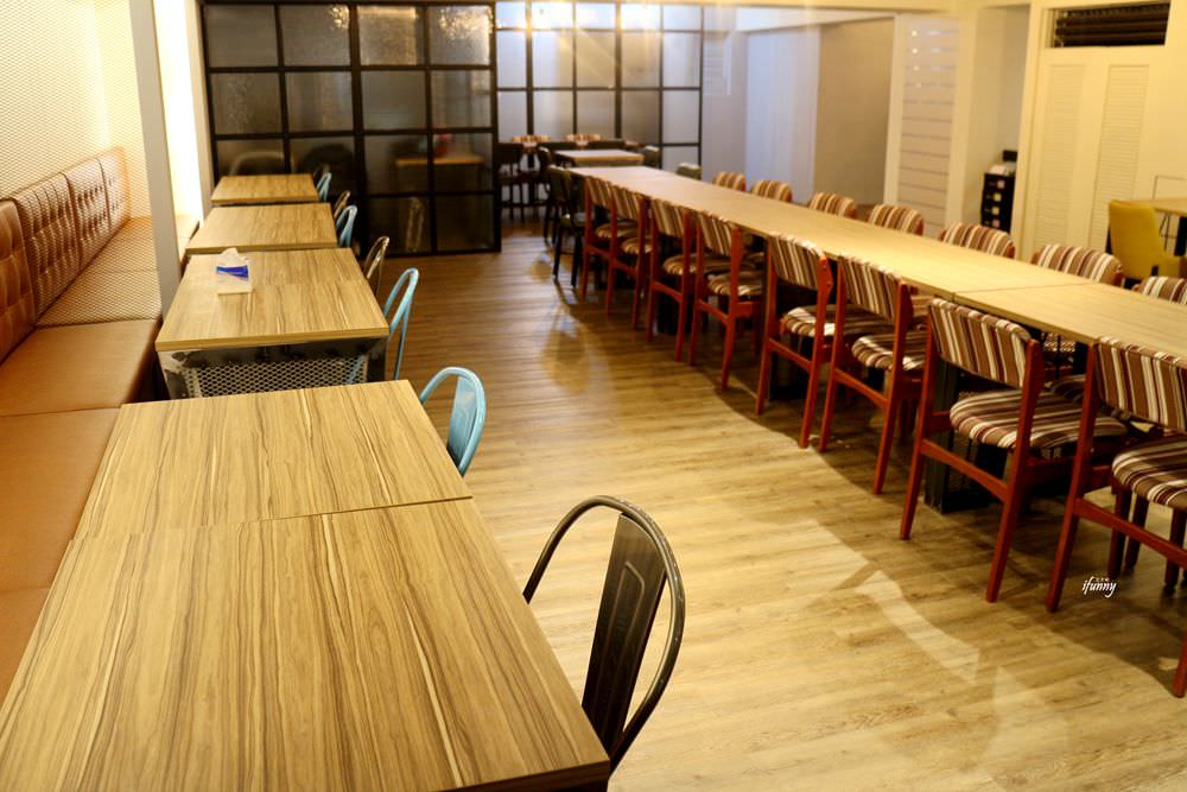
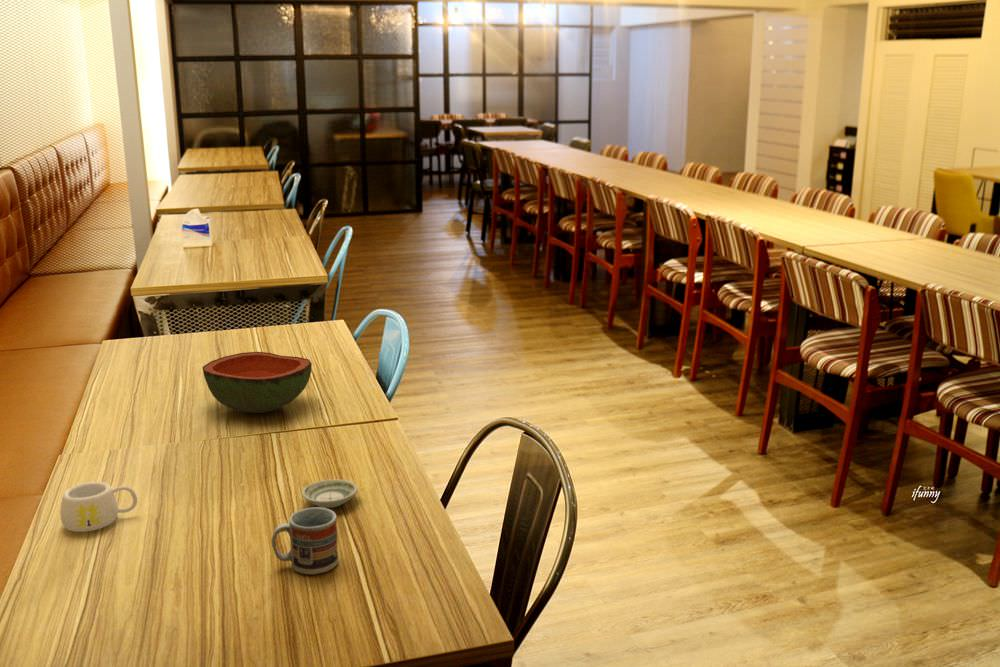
+ bowl [201,351,313,414]
+ cup [270,506,339,575]
+ saucer [301,478,358,509]
+ mug [59,481,138,533]
